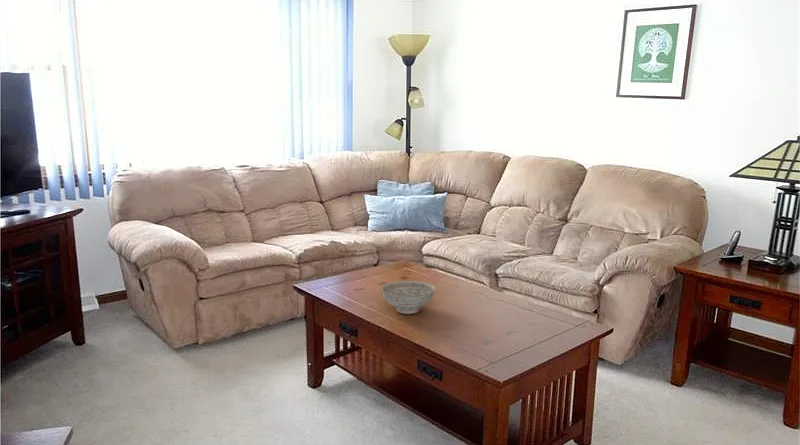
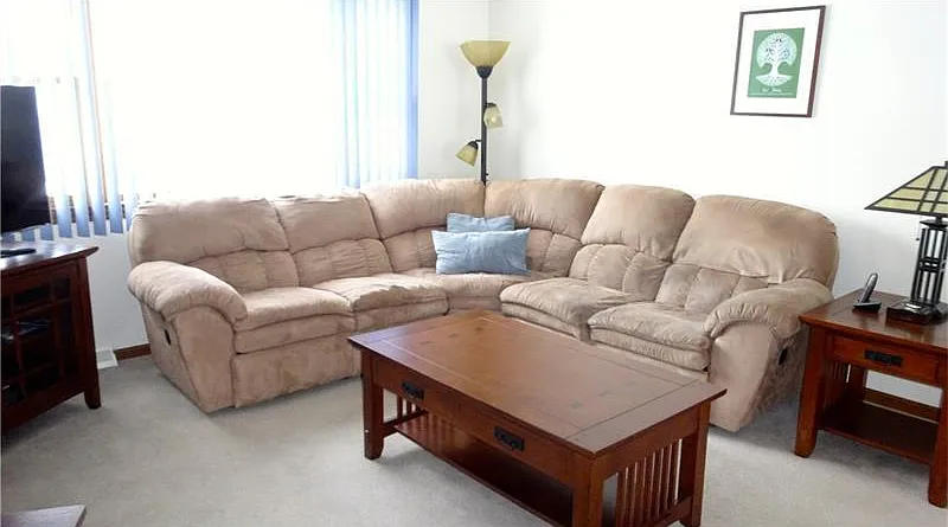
- decorative bowl [380,280,436,315]
